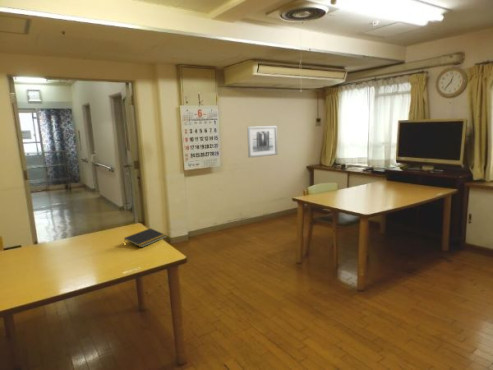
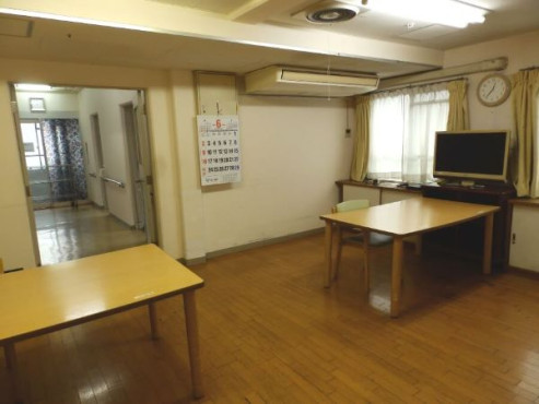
- wall art [246,125,279,159]
- notepad [123,227,168,248]
